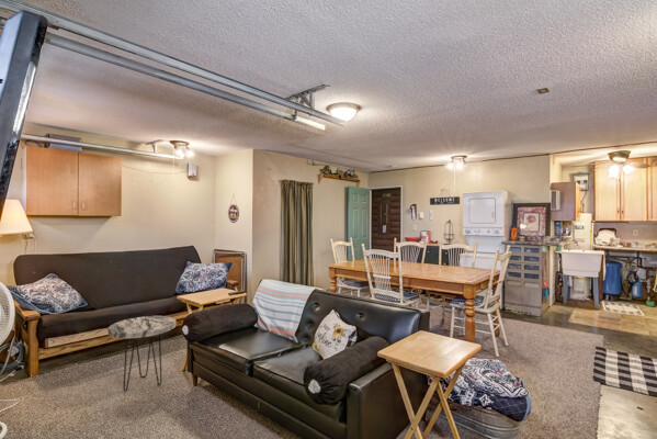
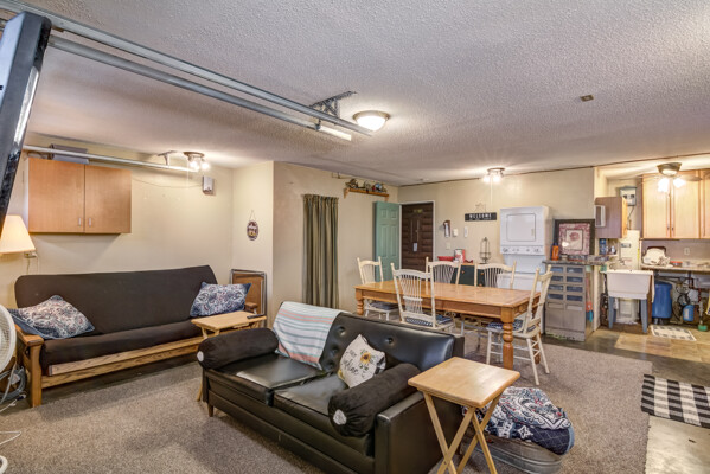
- side table [107,315,177,393]
